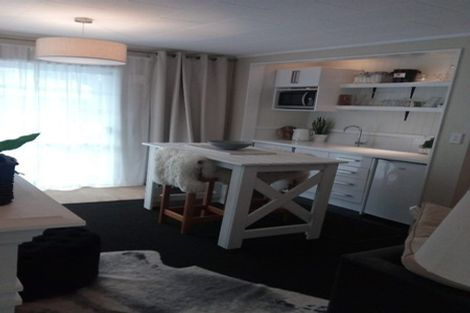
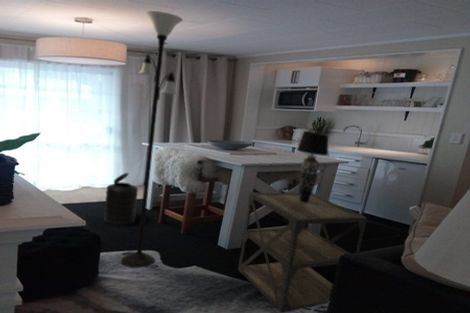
+ floor lamp [120,10,184,269]
+ trash can [103,172,139,226]
+ side table [237,191,368,313]
+ table lamp [296,130,329,202]
